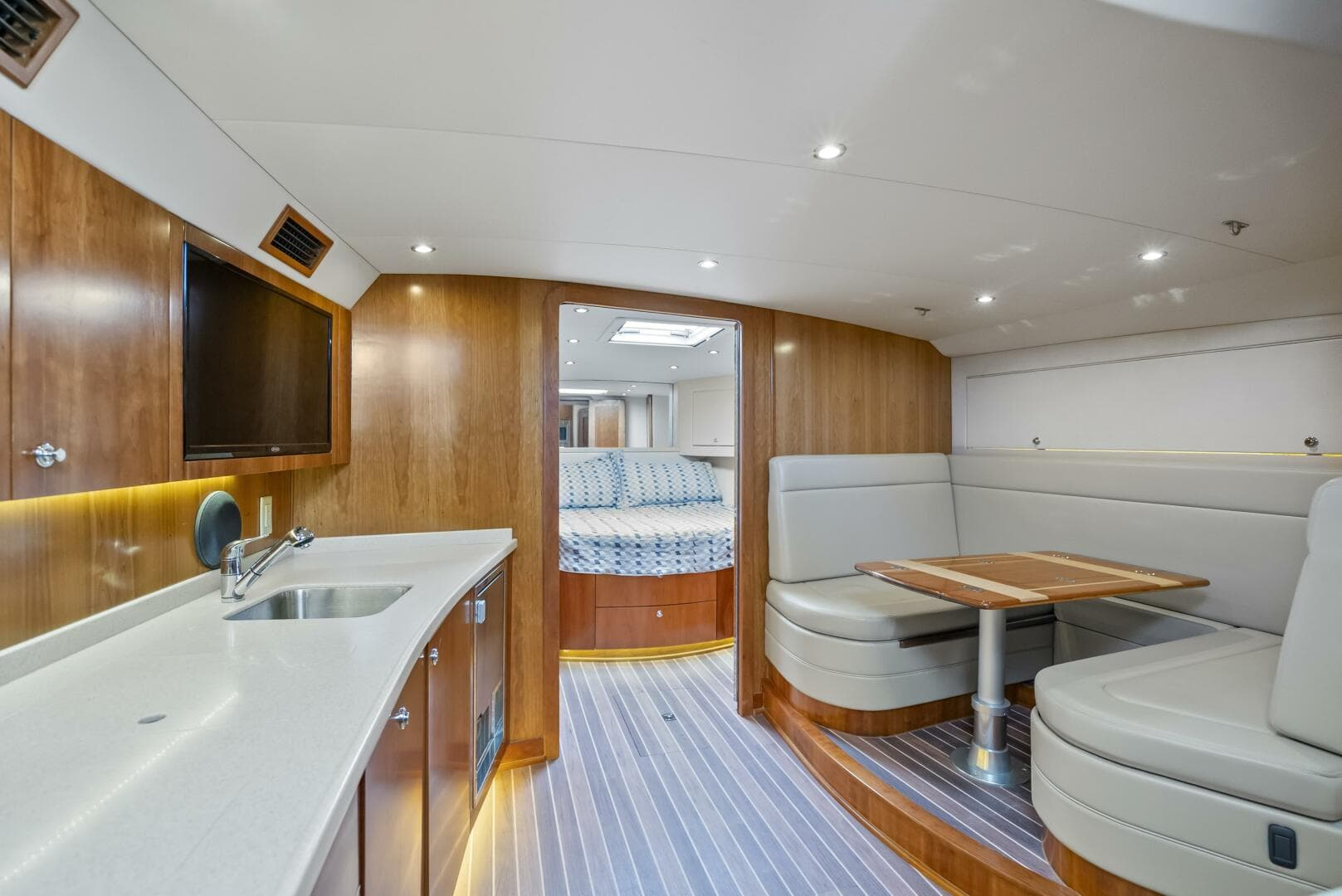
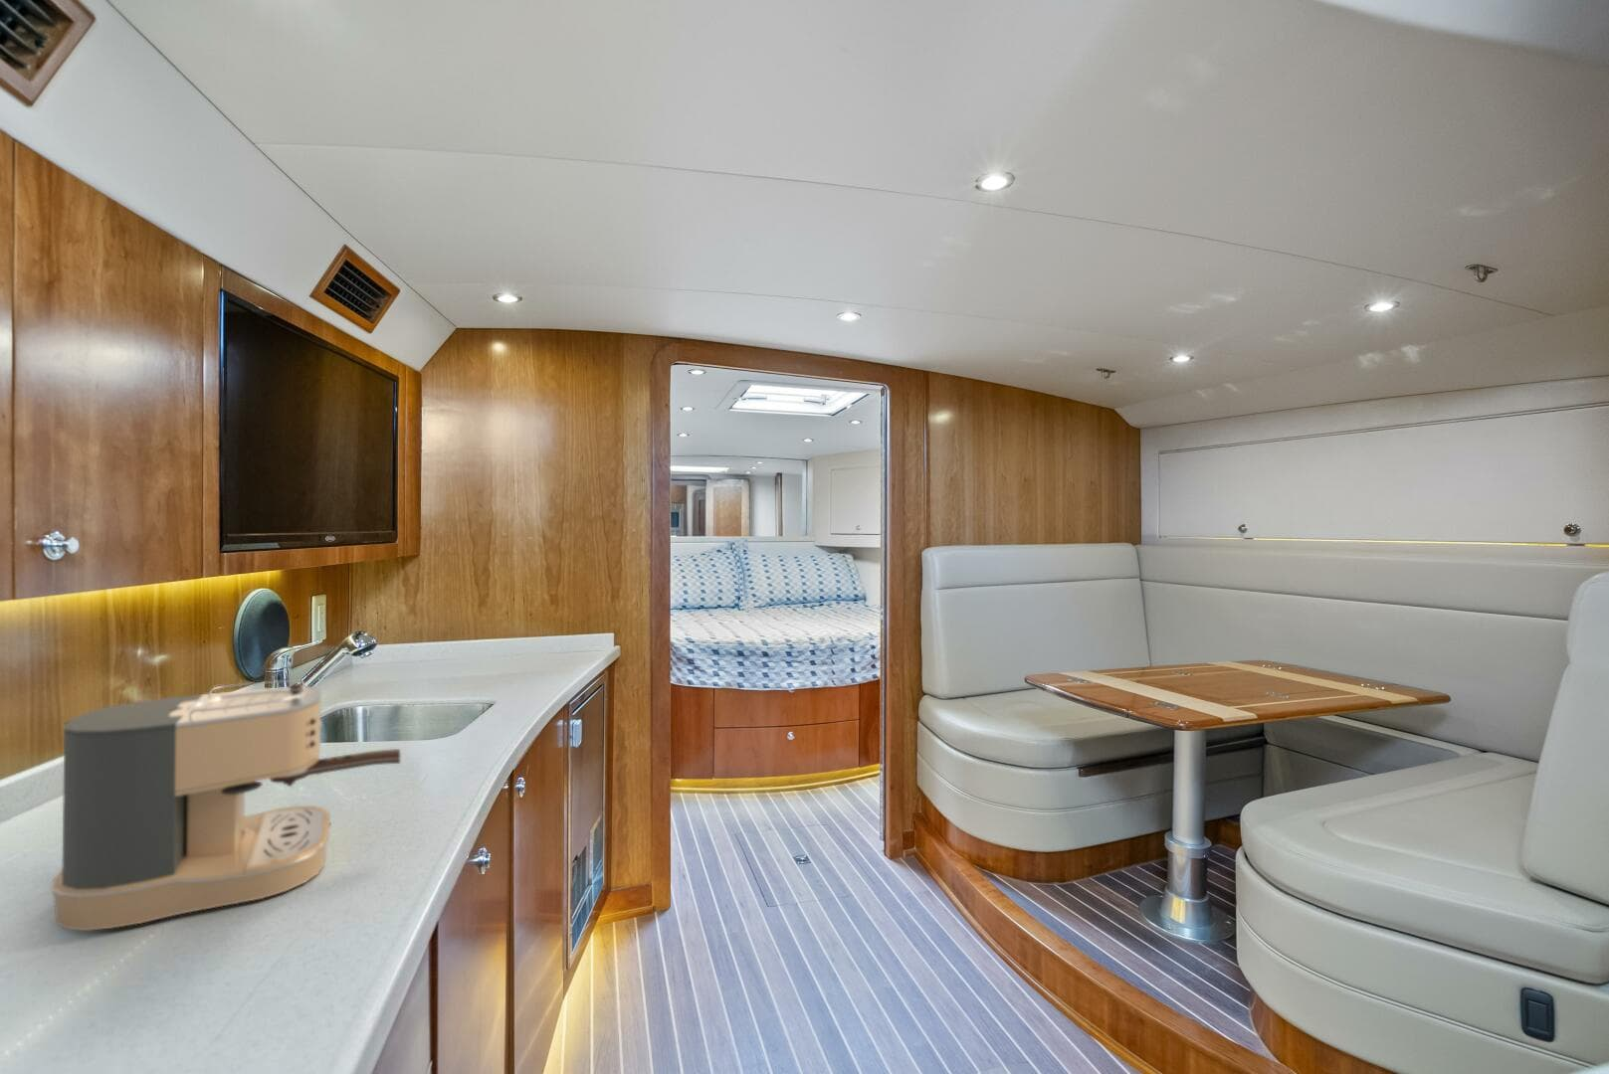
+ coffee maker [49,680,400,931]
